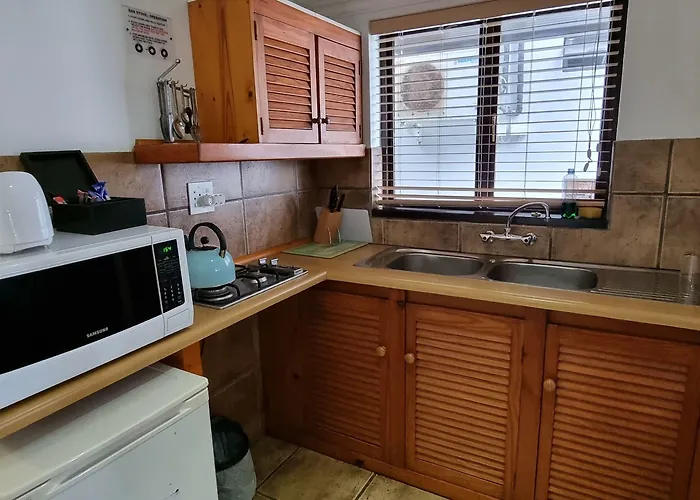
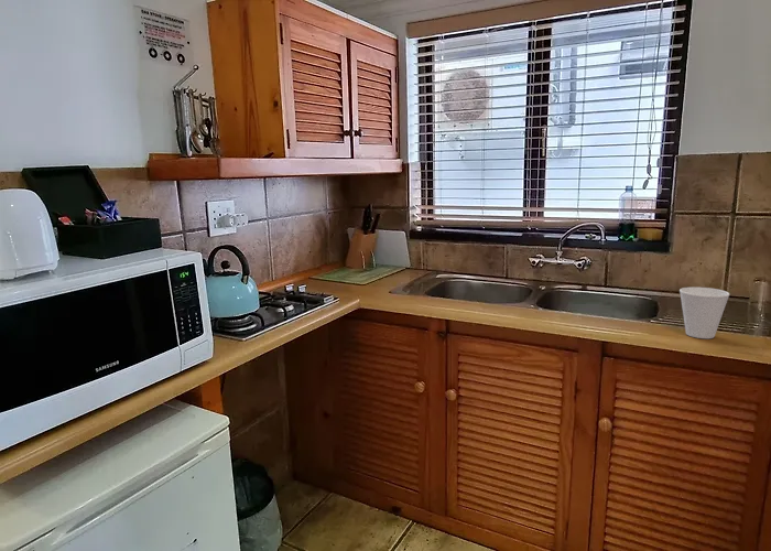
+ cup [678,287,730,339]
